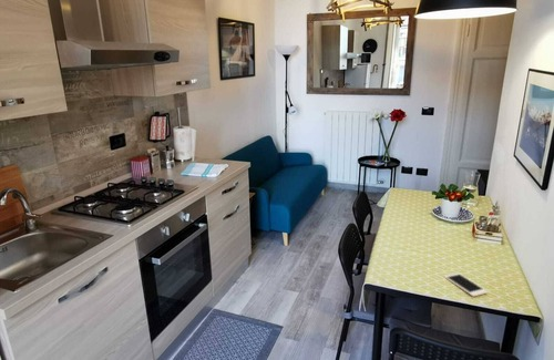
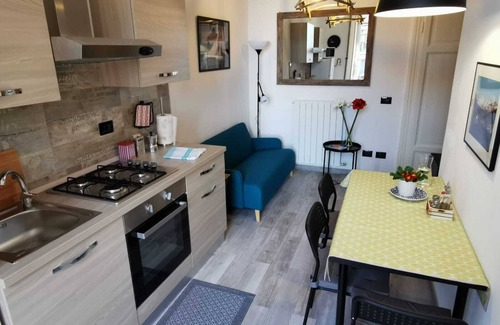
- cell phone [443,271,489,297]
